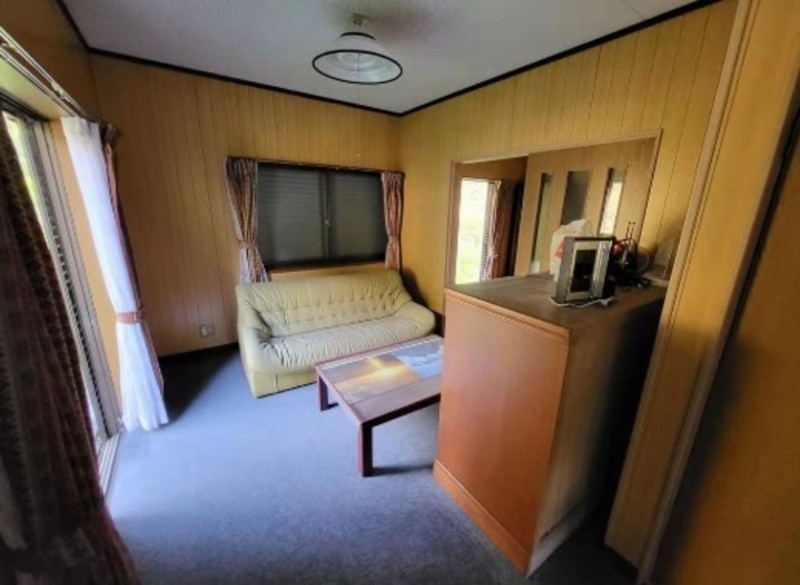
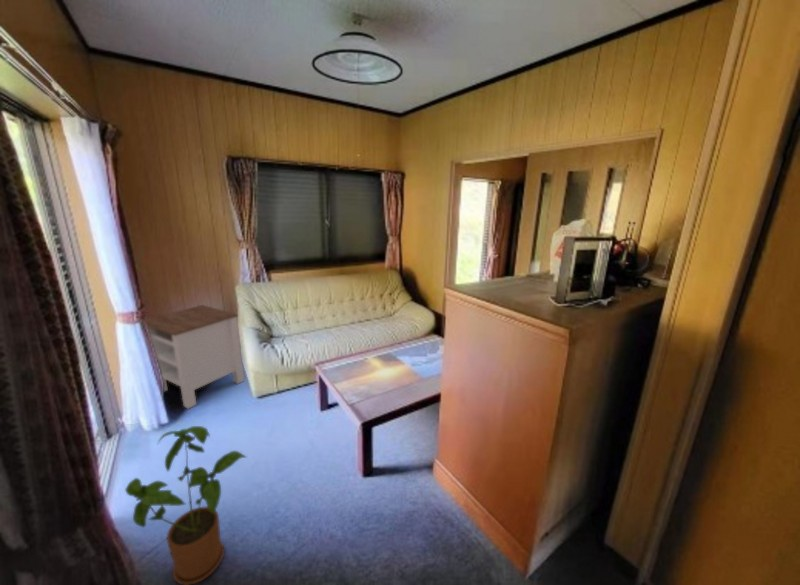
+ house plant [124,425,248,585]
+ side table [145,304,245,410]
